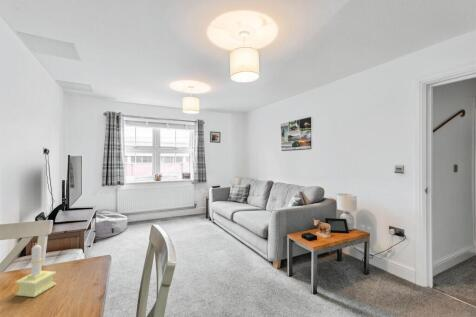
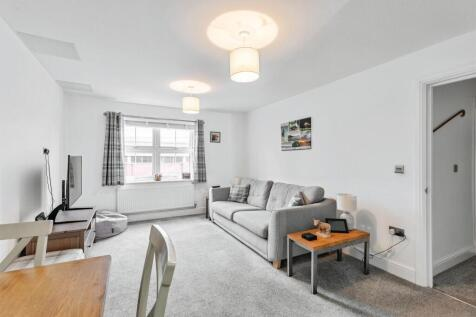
- candle [14,242,57,298]
